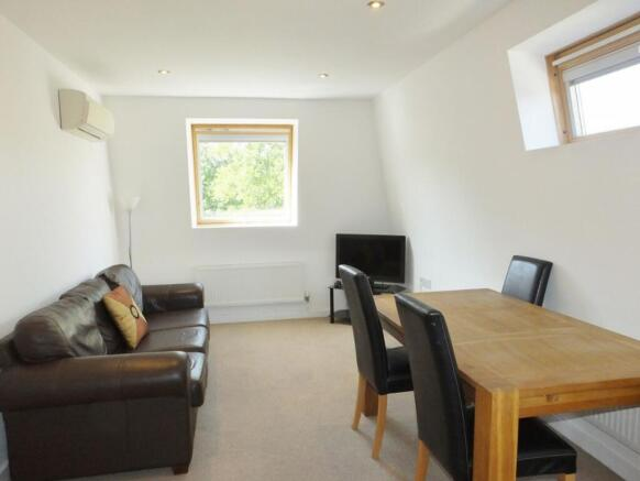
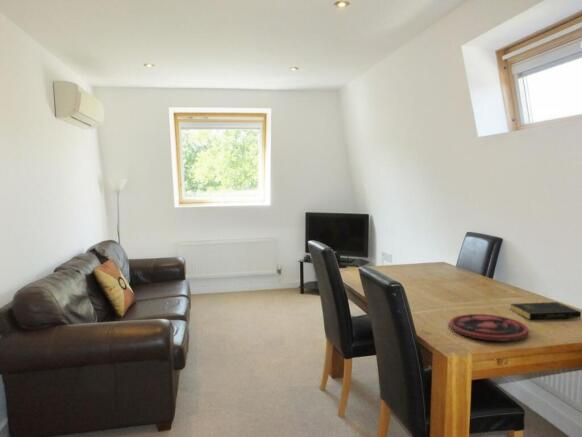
+ book [510,301,582,320]
+ plate [448,313,530,341]
